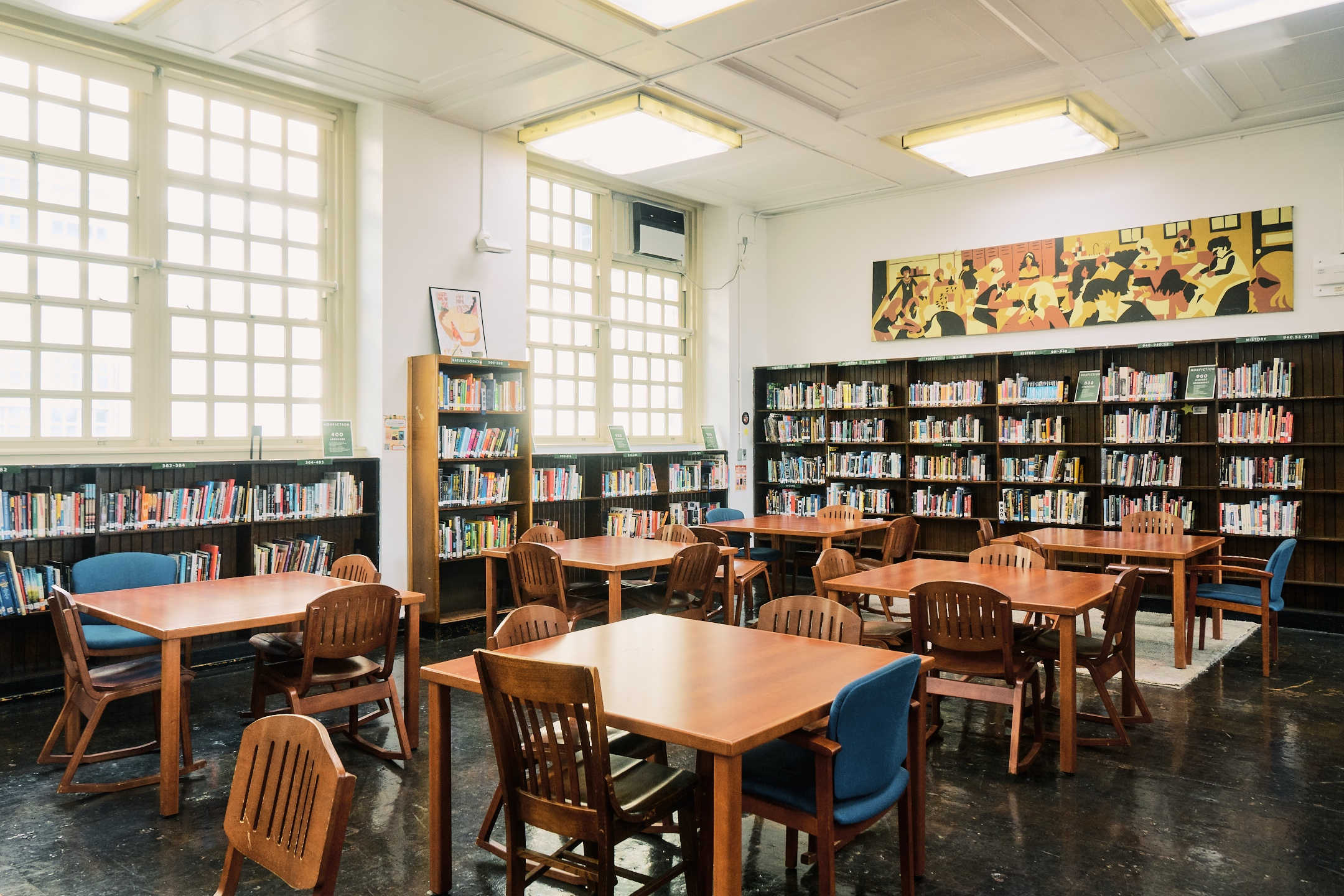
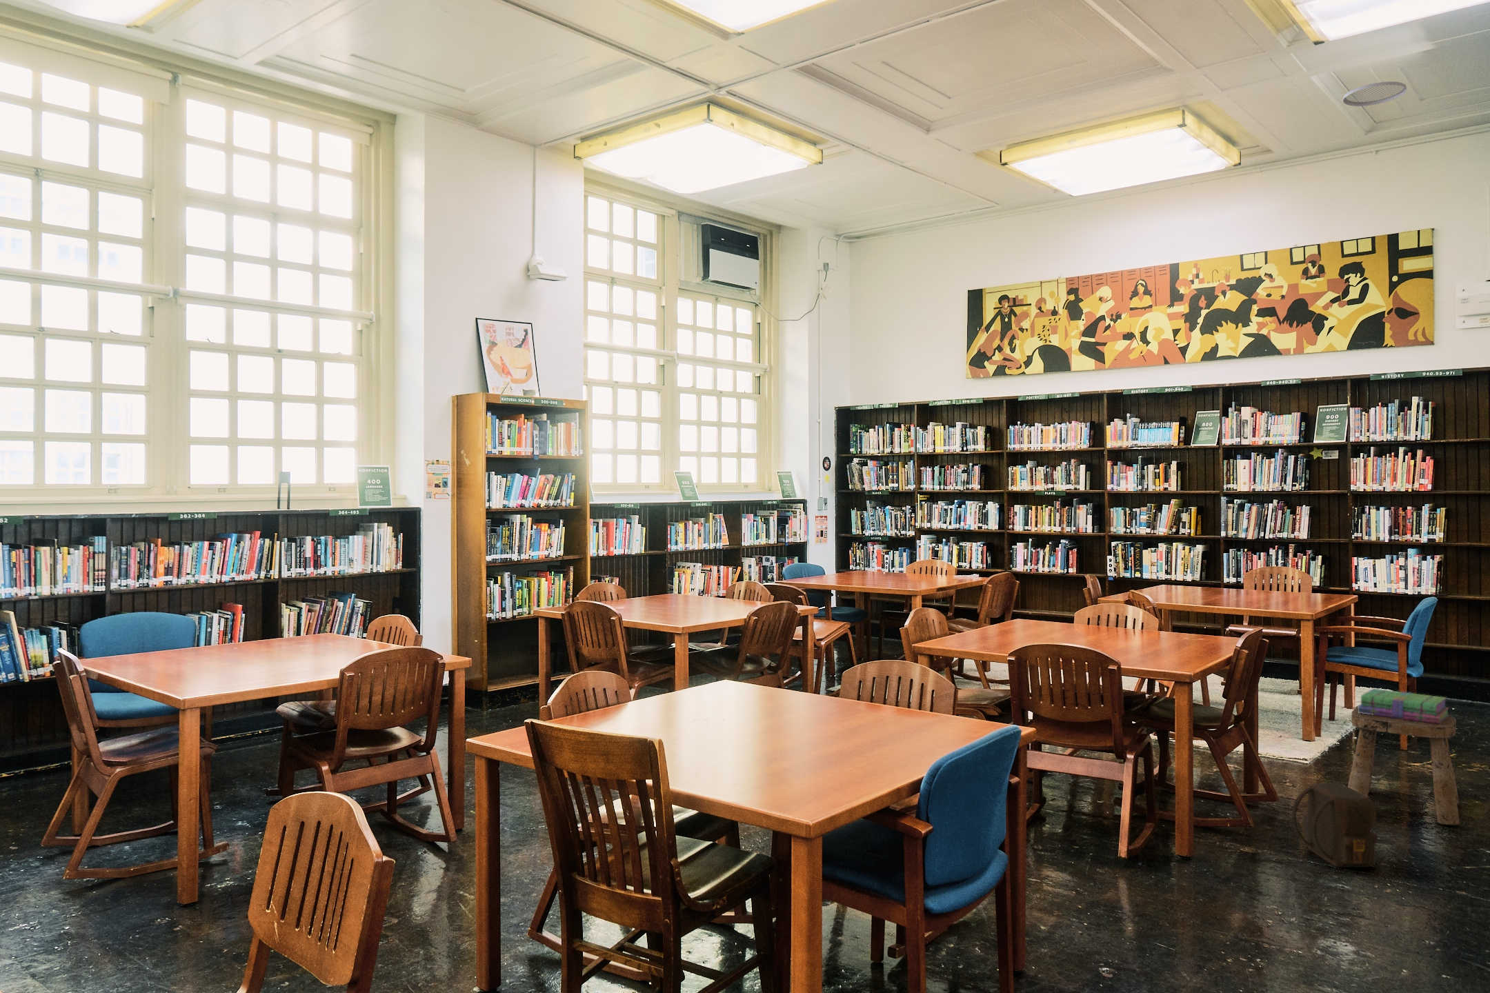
+ backpack [1290,782,1378,868]
+ stack of books [1358,688,1449,724]
+ stool [1347,705,1460,826]
+ ceiling vent [1343,81,1407,106]
